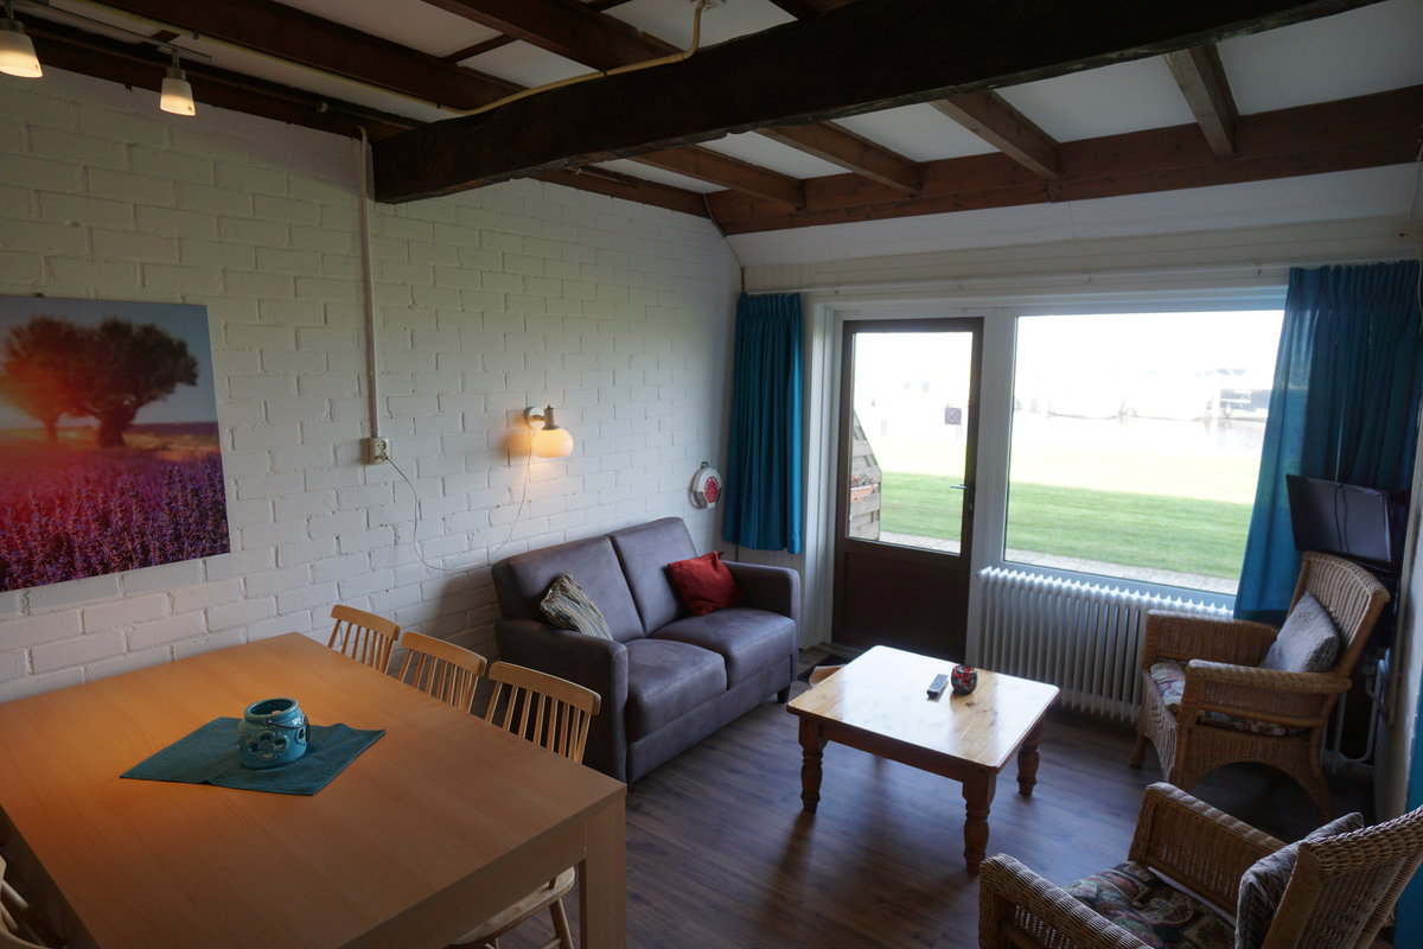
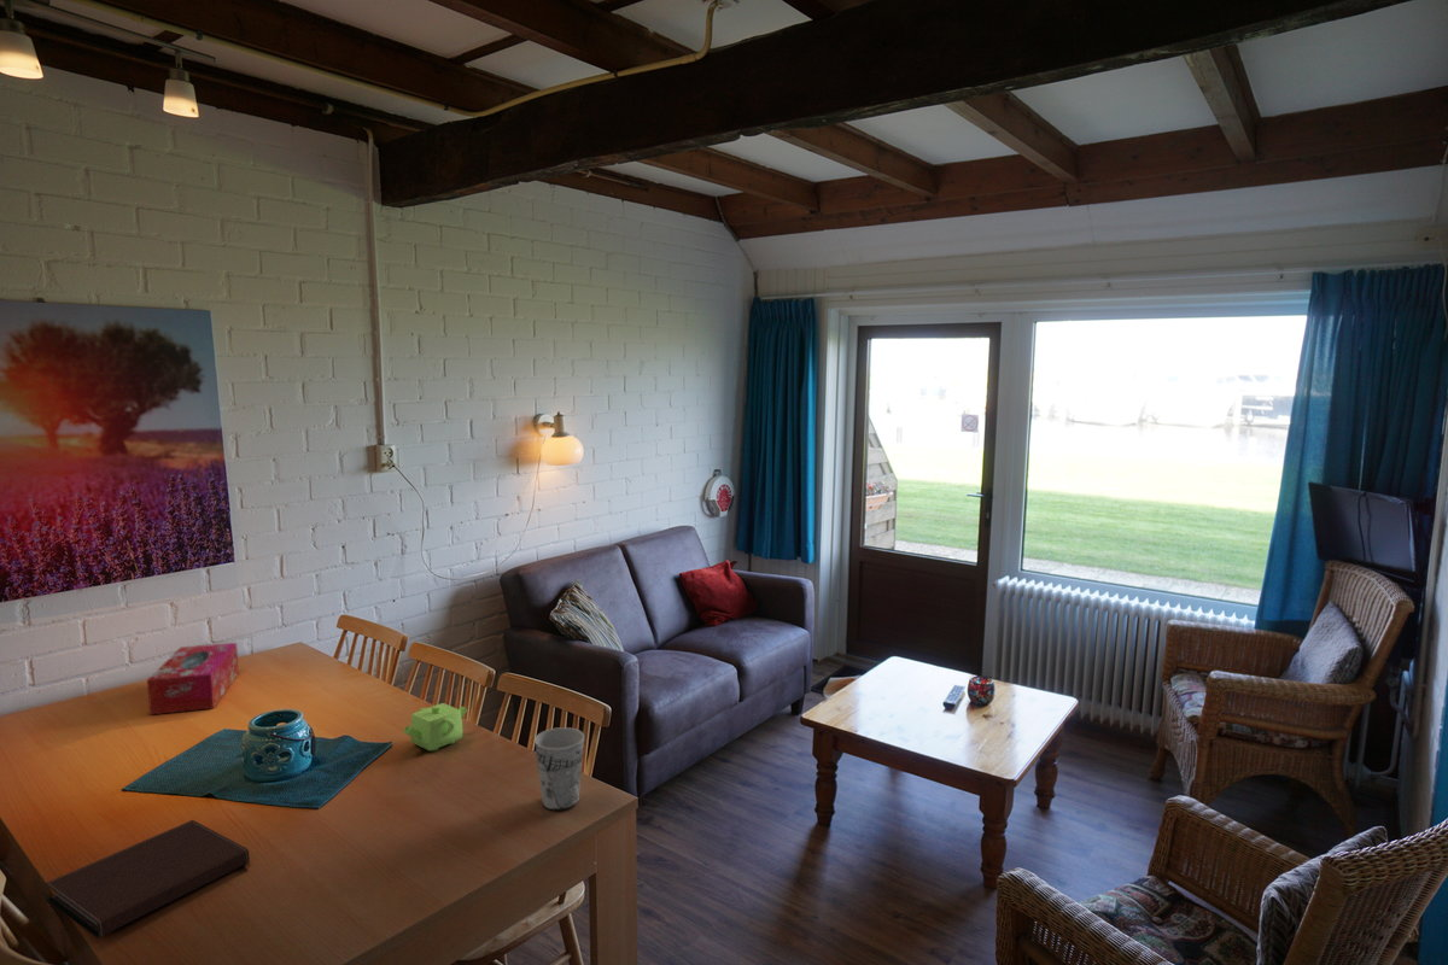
+ tissue box [146,642,240,717]
+ notebook [43,819,251,940]
+ cup [533,726,585,812]
+ teapot [403,702,468,753]
